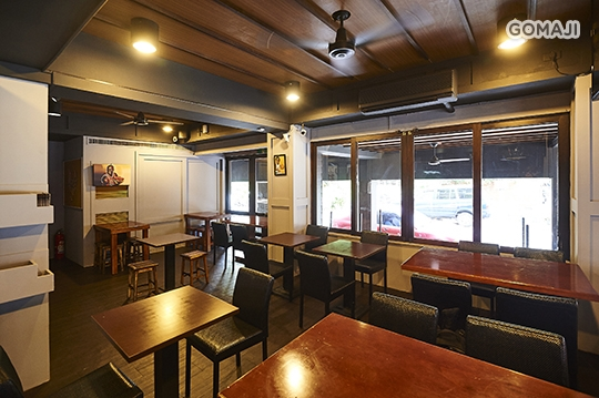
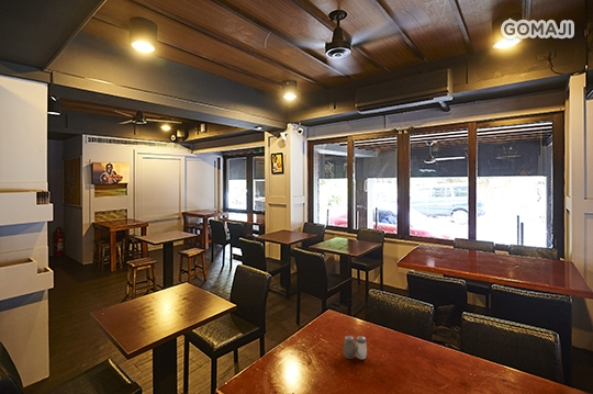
+ salt and pepper shaker [343,335,368,360]
